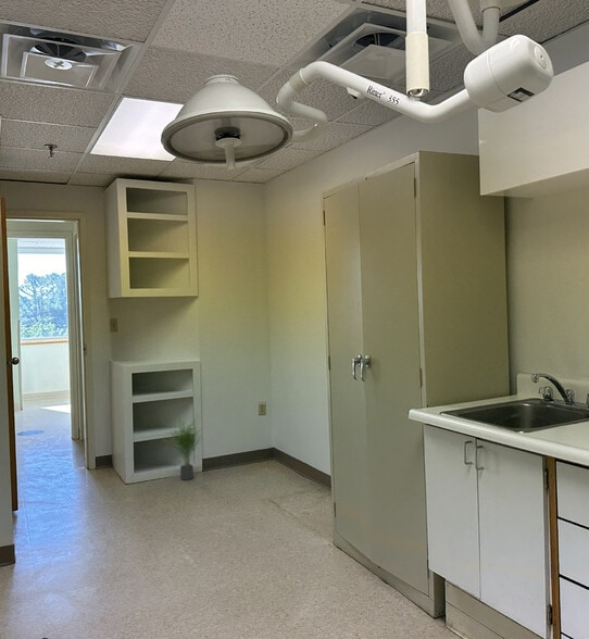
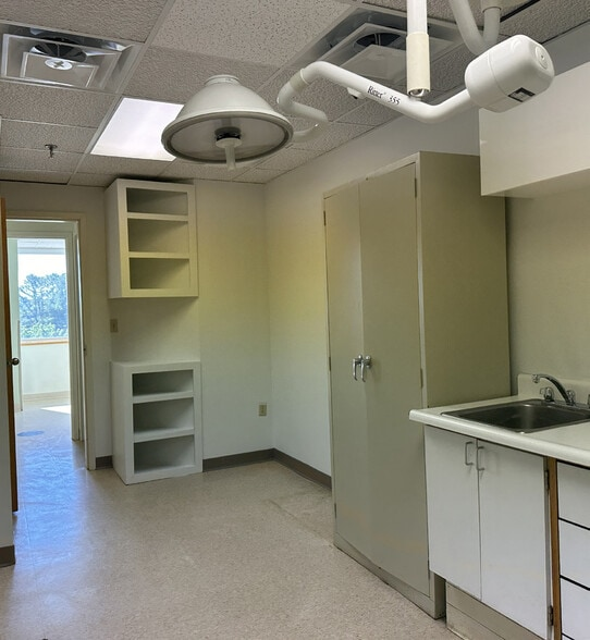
- potted plant [163,416,203,481]
